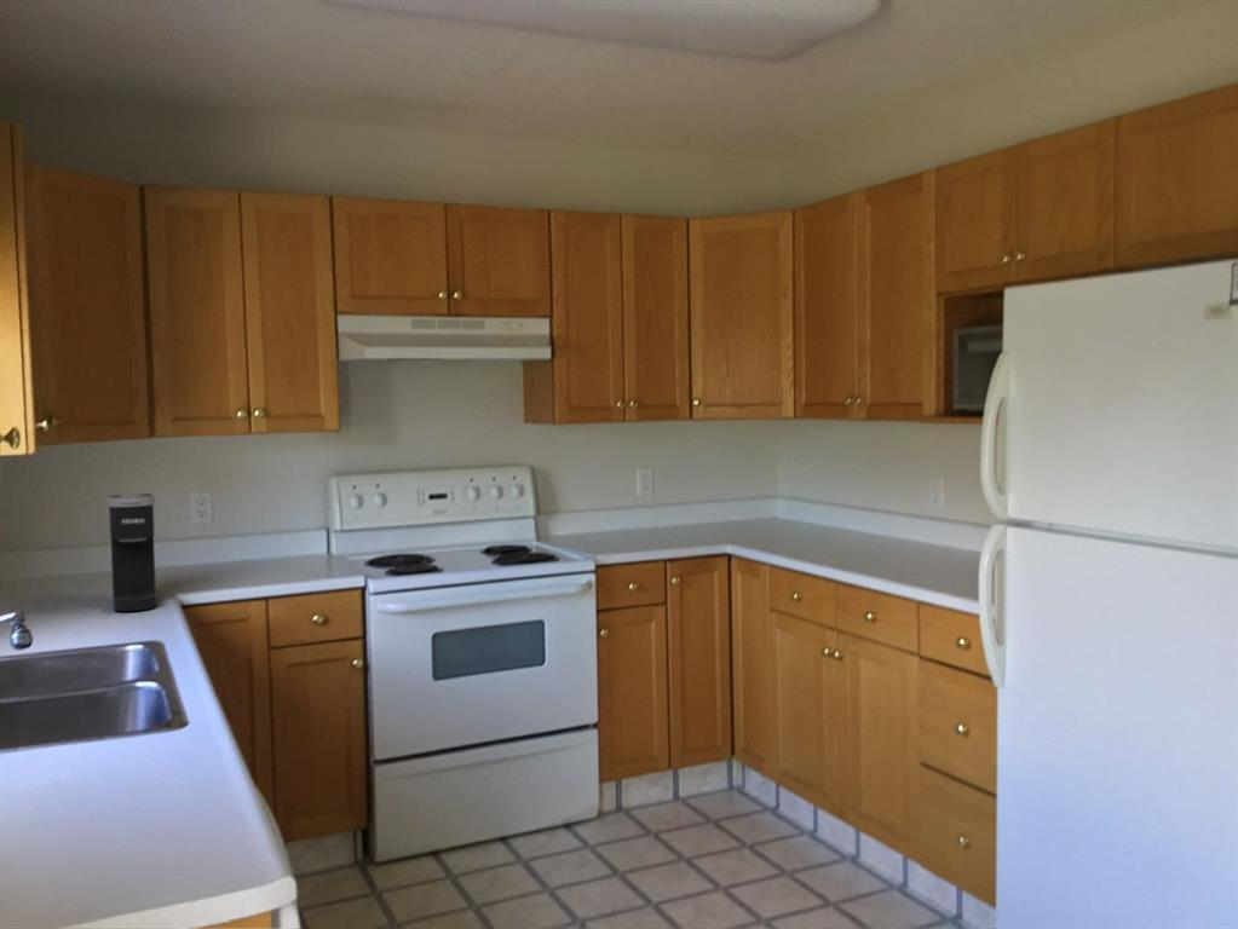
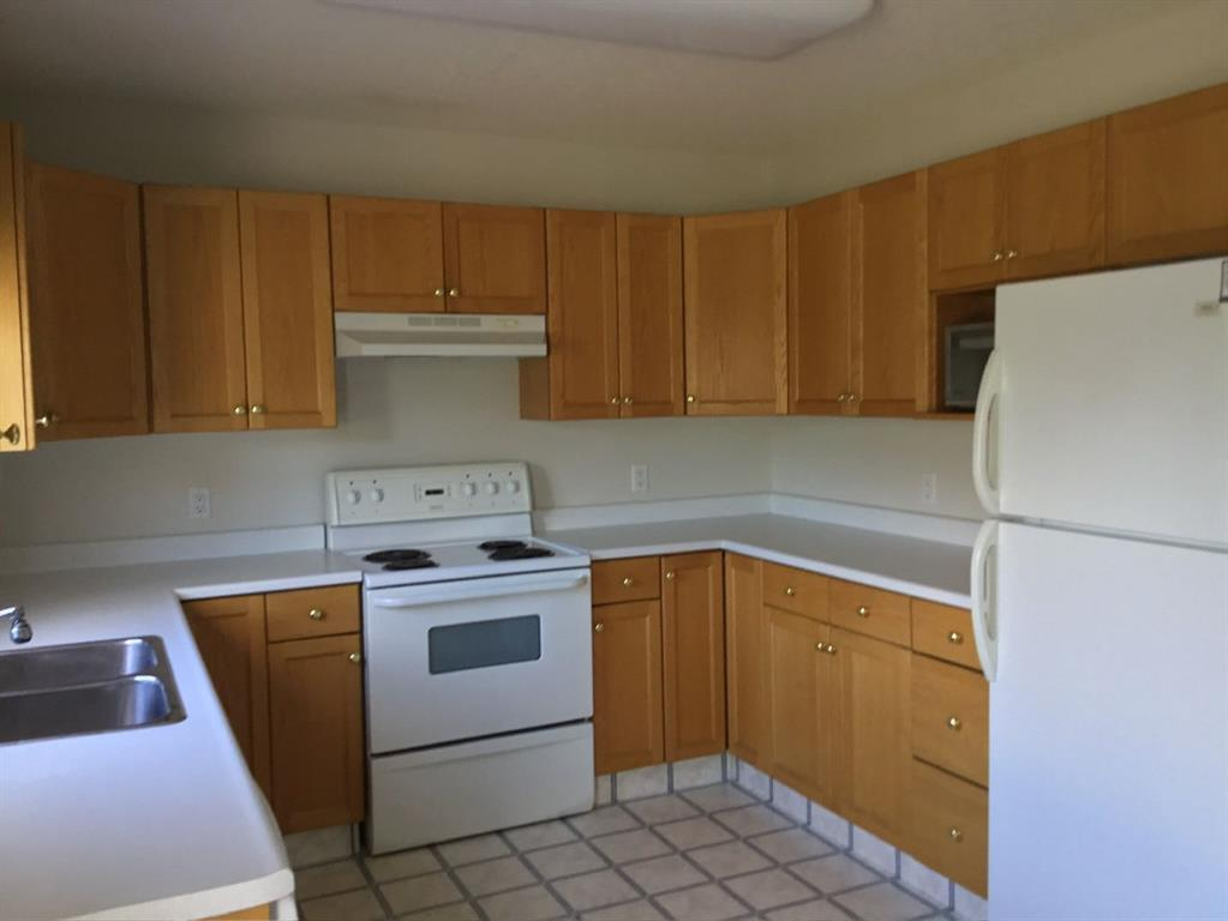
- coffee maker [105,492,159,612]
